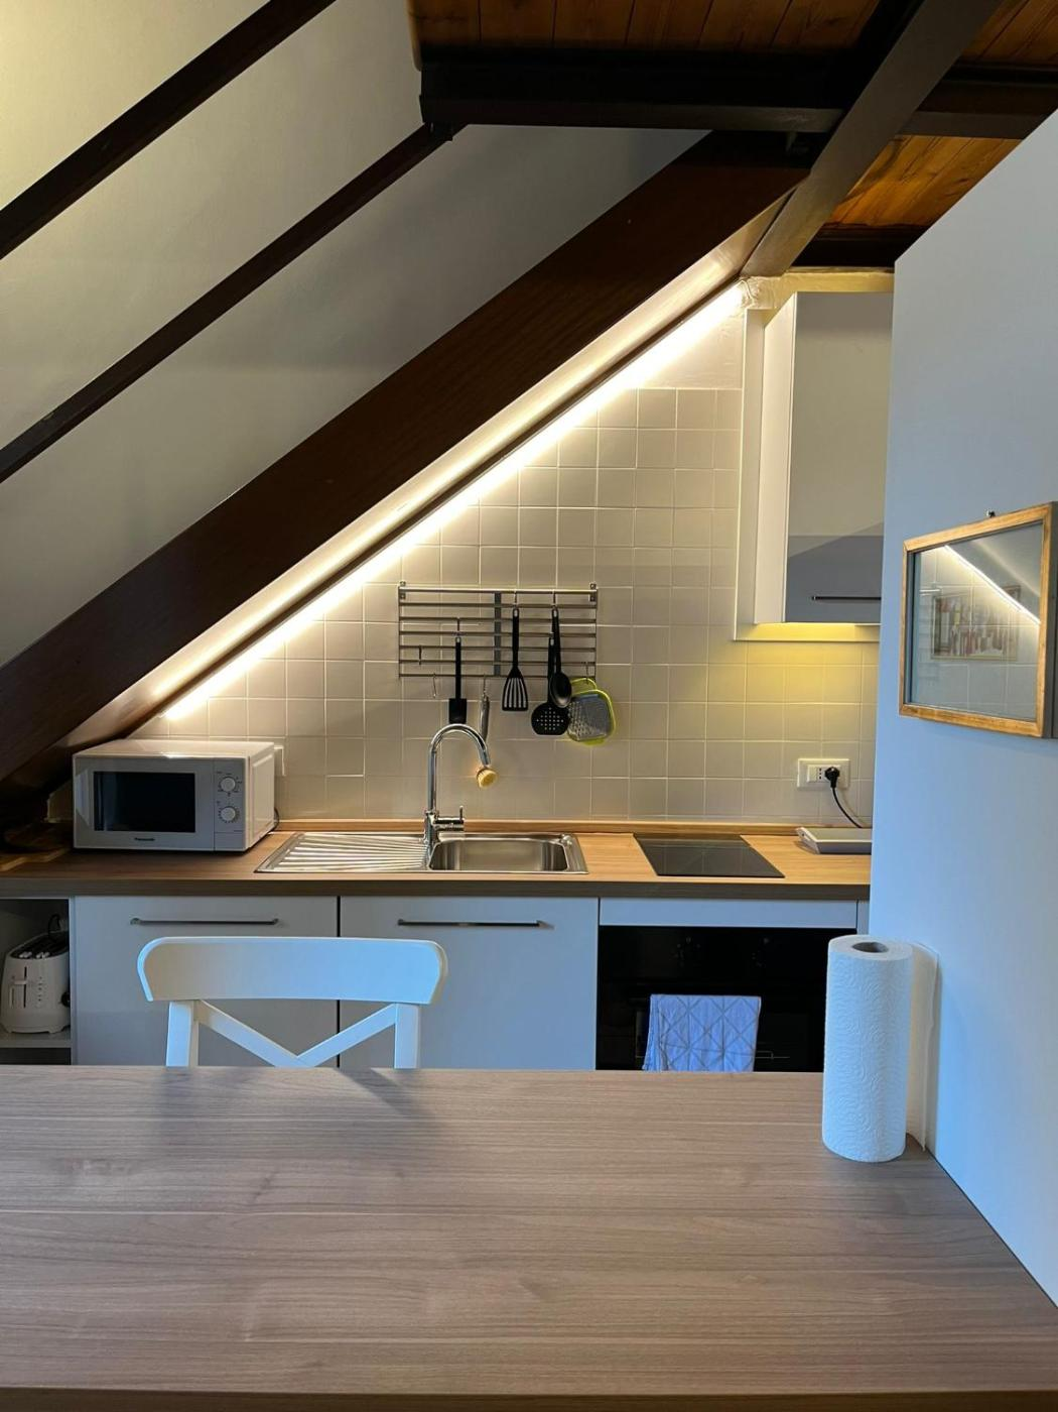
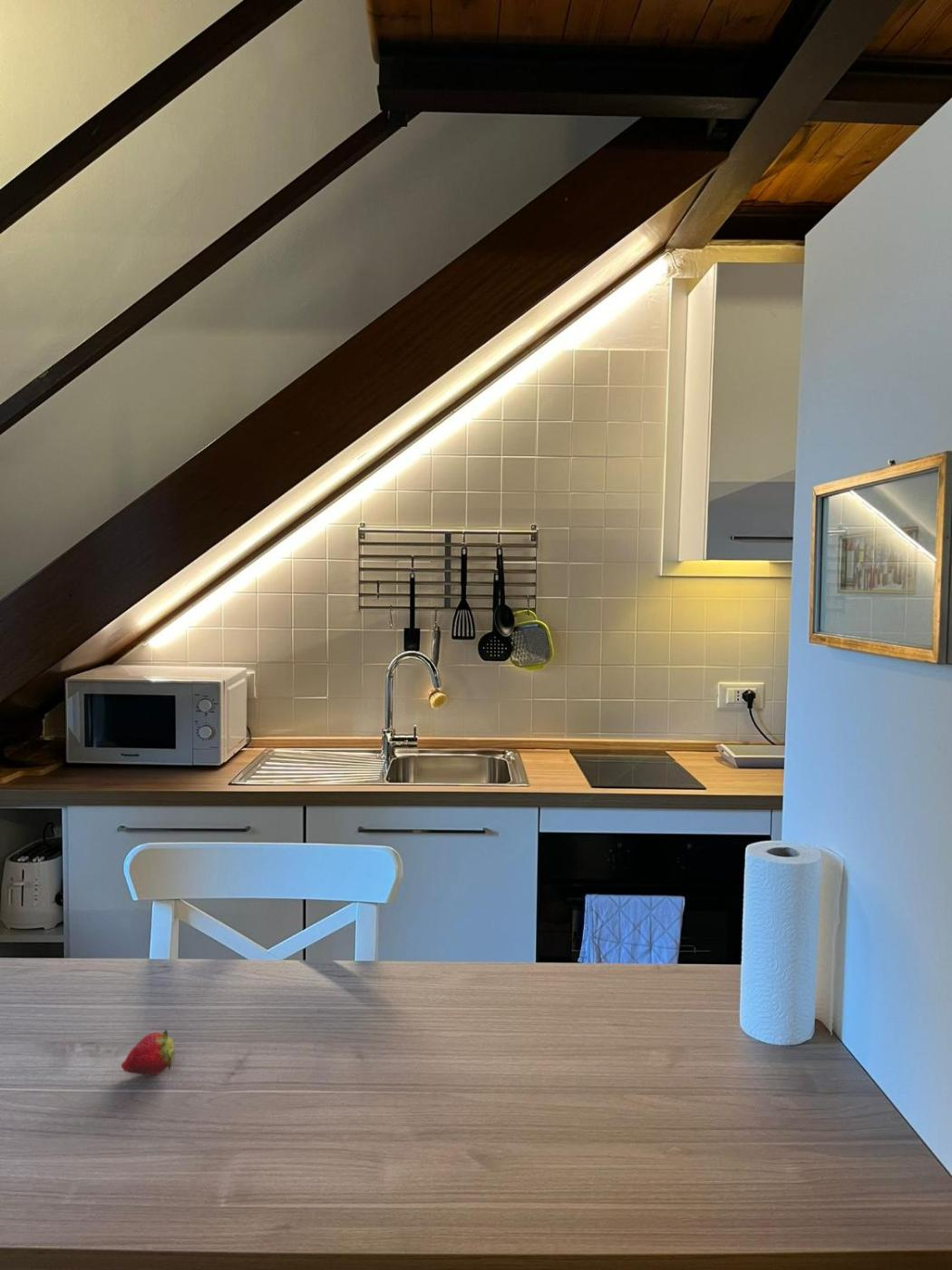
+ fruit [121,1029,175,1077]
